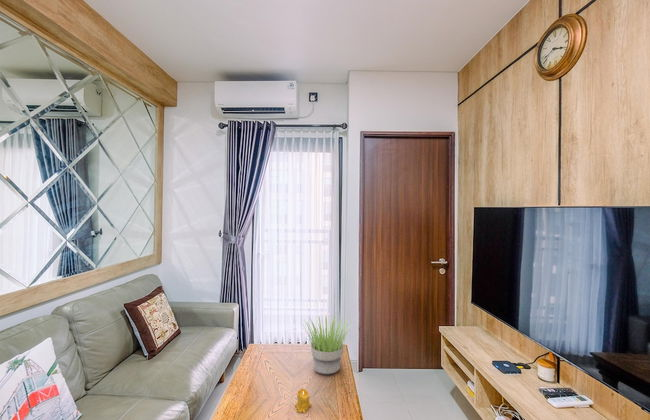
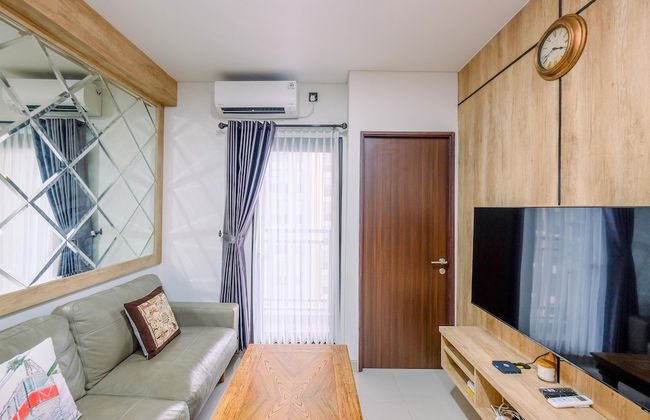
- potted plant [299,313,354,375]
- candle [294,388,313,414]
